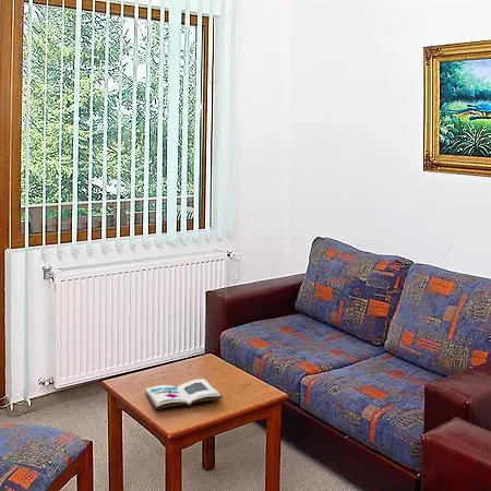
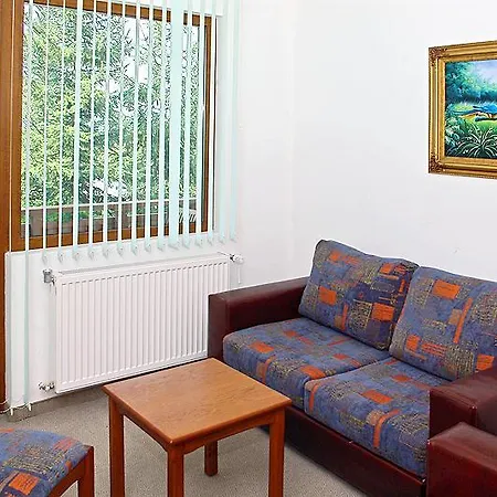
- book [144,378,224,410]
